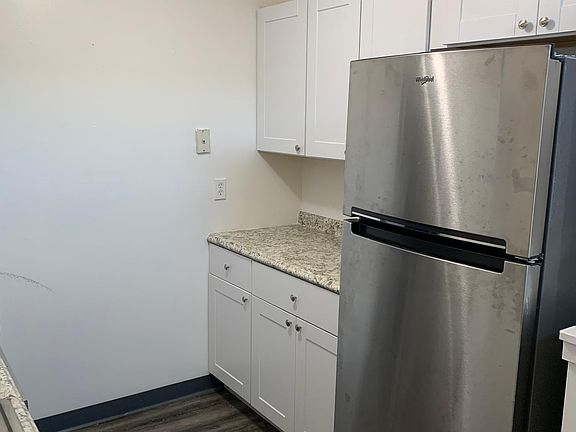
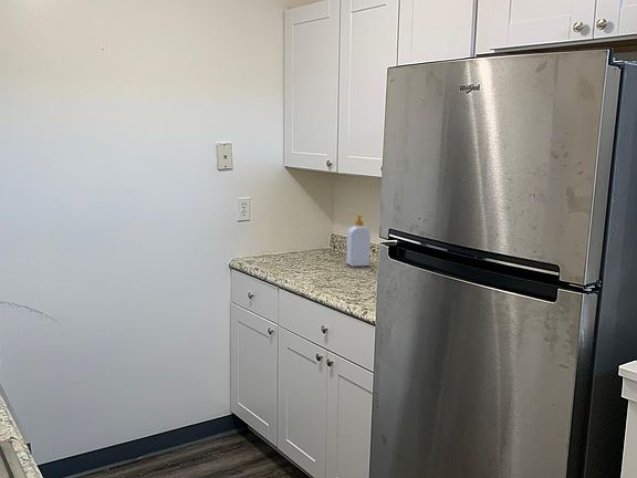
+ soap bottle [346,212,372,268]
